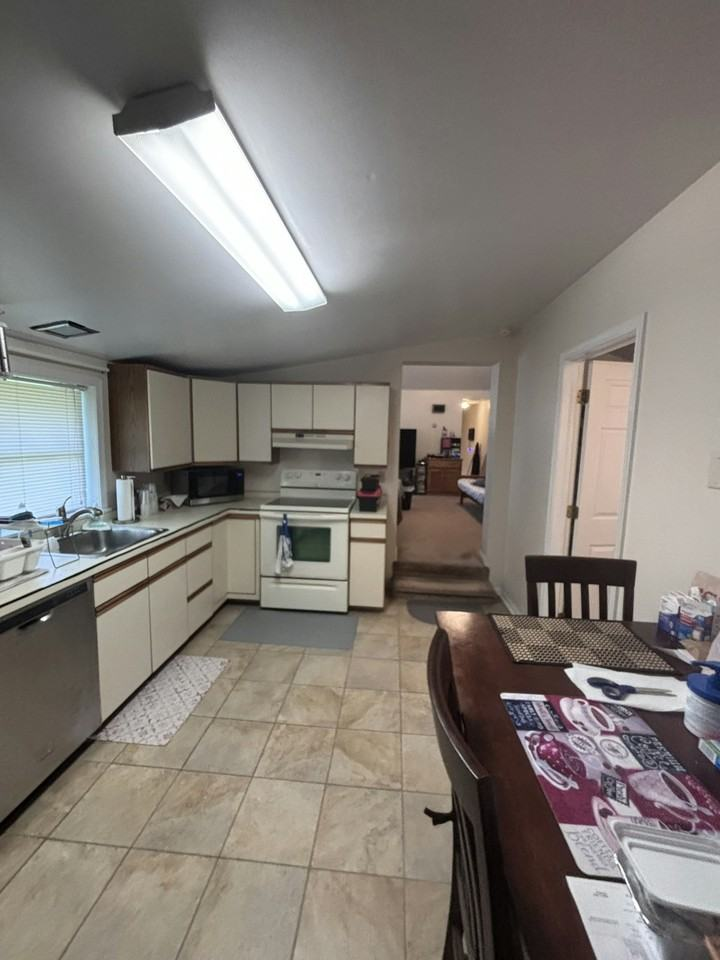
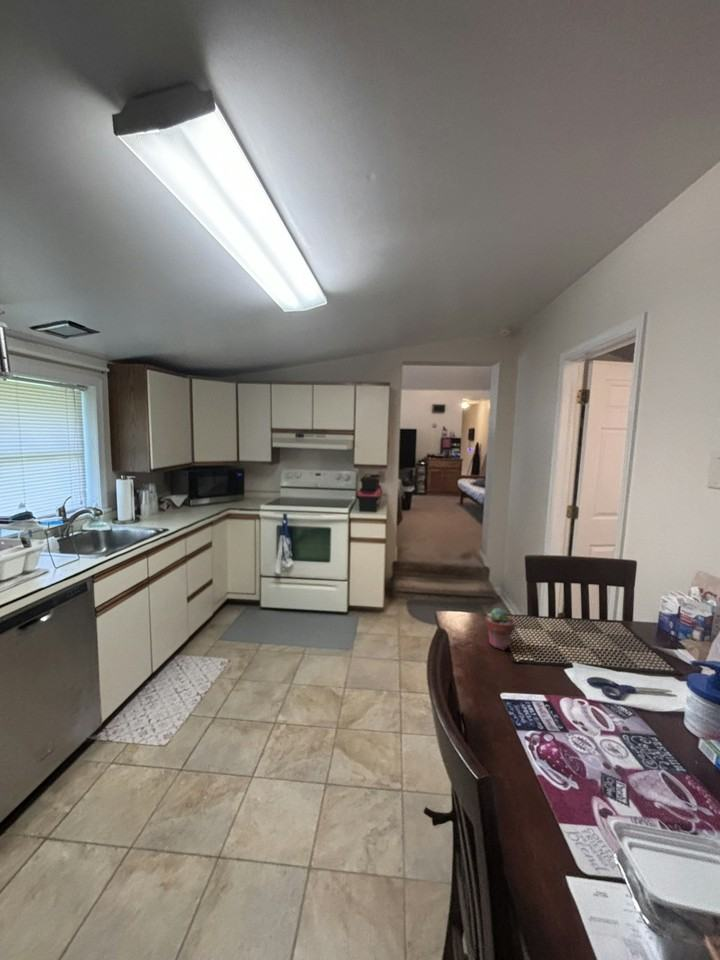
+ potted succulent [485,607,517,651]
